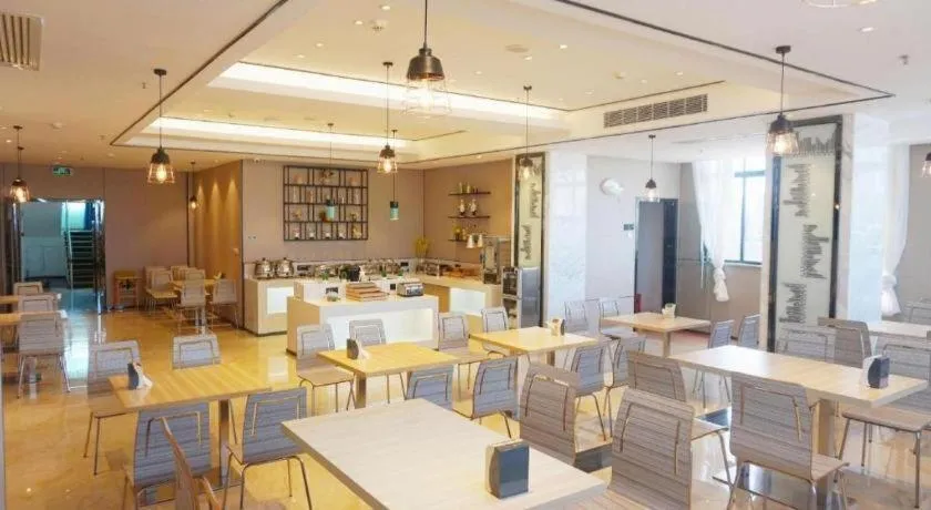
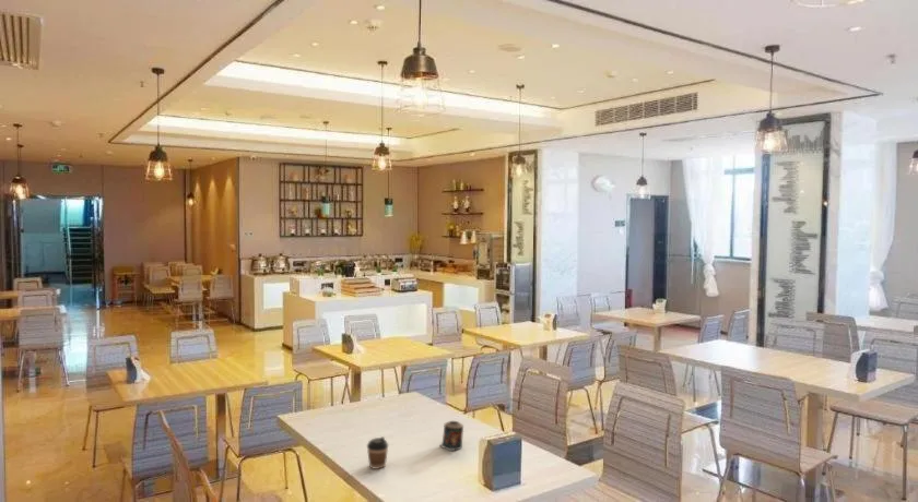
+ coffee cup [366,435,389,470]
+ candle [438,420,464,453]
